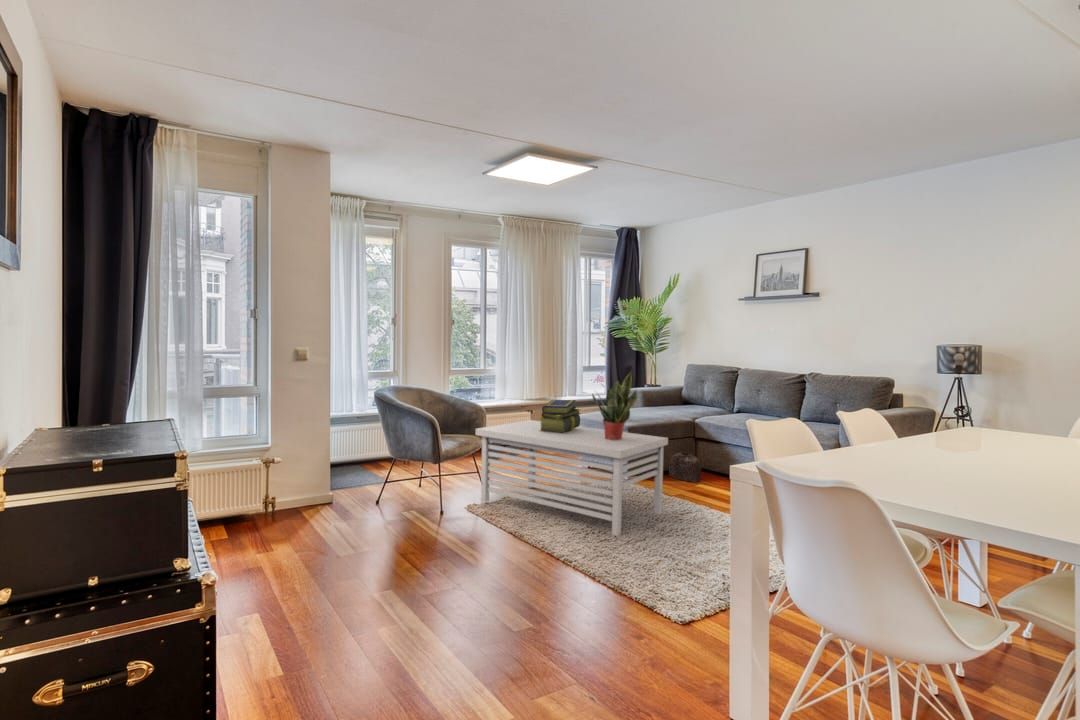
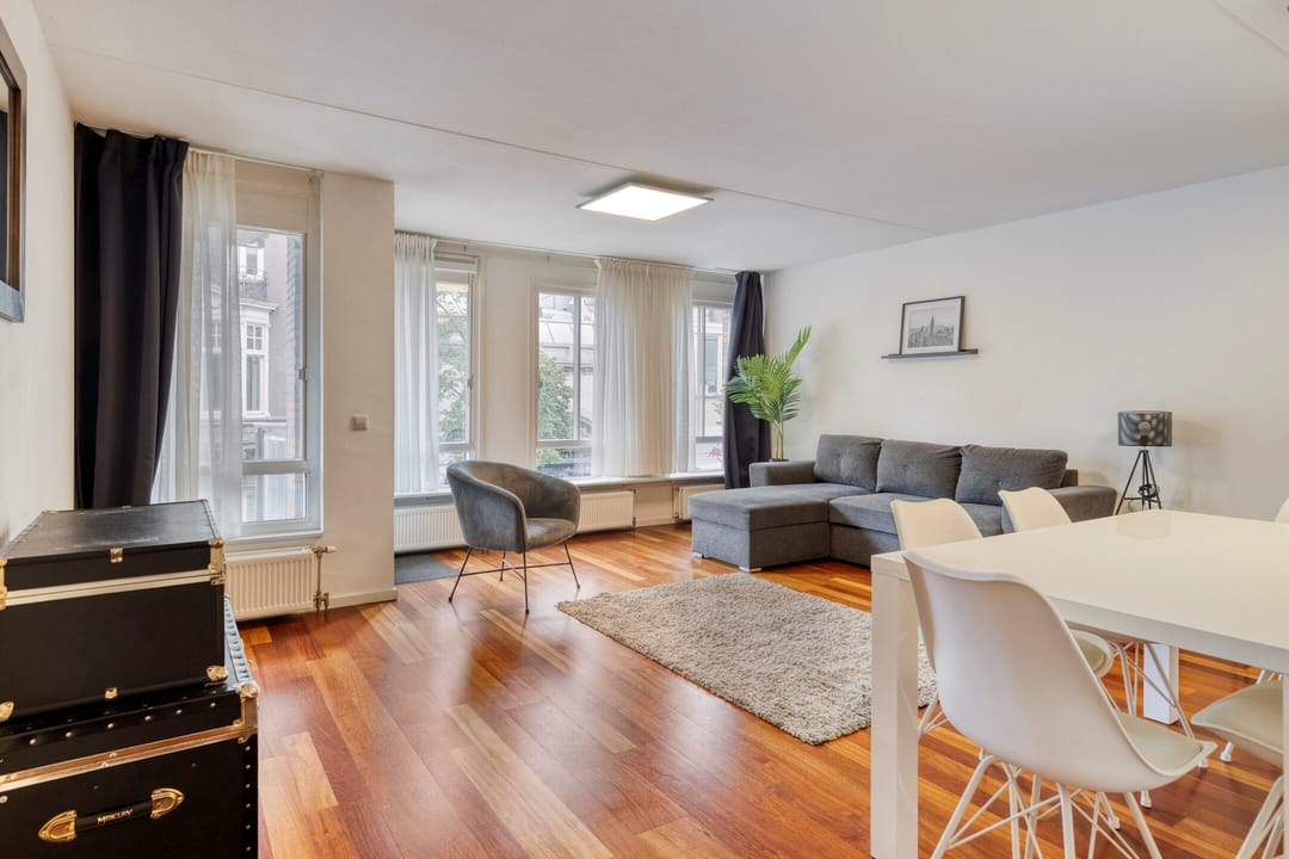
- coffee table [475,419,669,537]
- stack of books [538,399,582,434]
- bag [668,451,702,483]
- potted plant [591,371,638,440]
